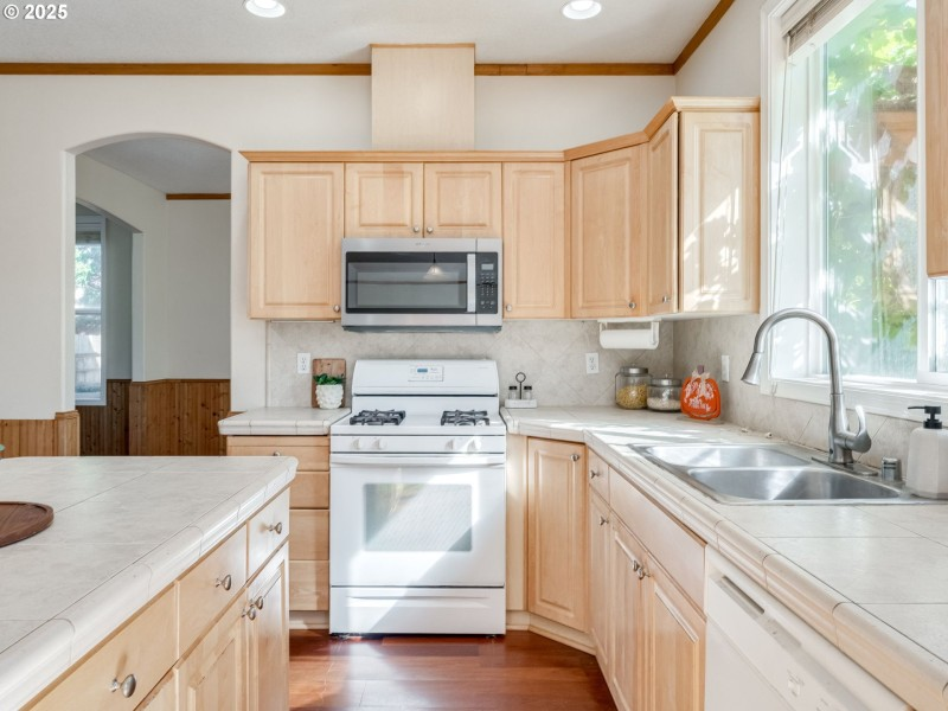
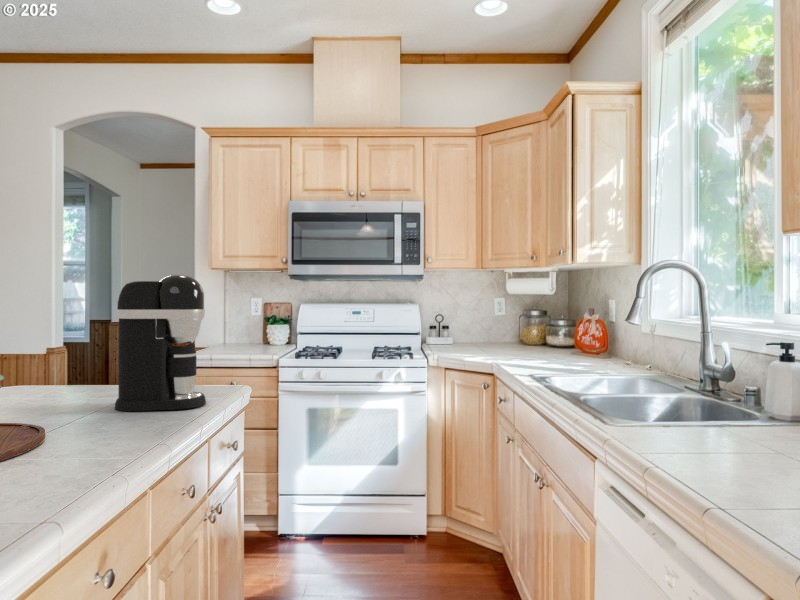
+ coffee maker [114,274,207,412]
